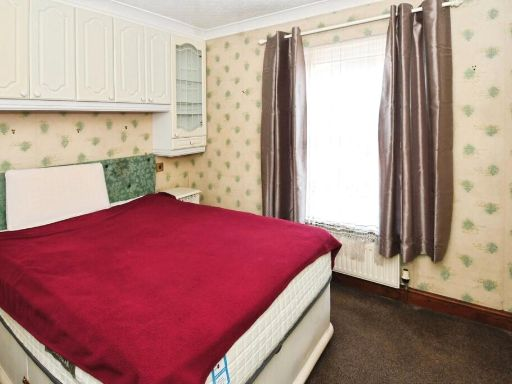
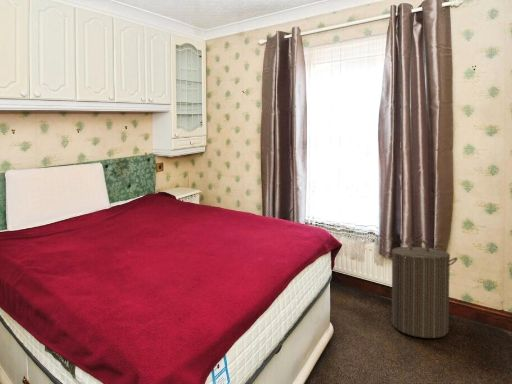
+ laundry hamper [385,239,458,339]
